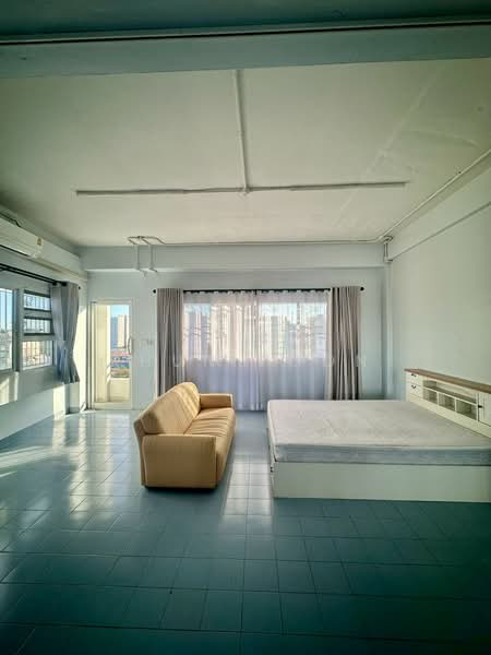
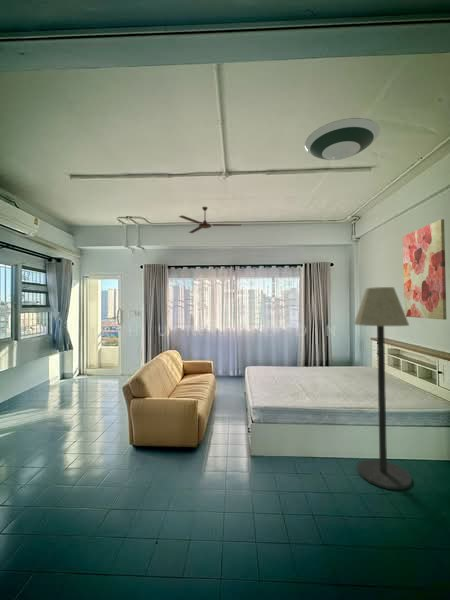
+ ceiling fan [178,206,242,234]
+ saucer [304,117,381,161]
+ wall art [402,218,448,321]
+ floor lamp [353,286,413,491]
